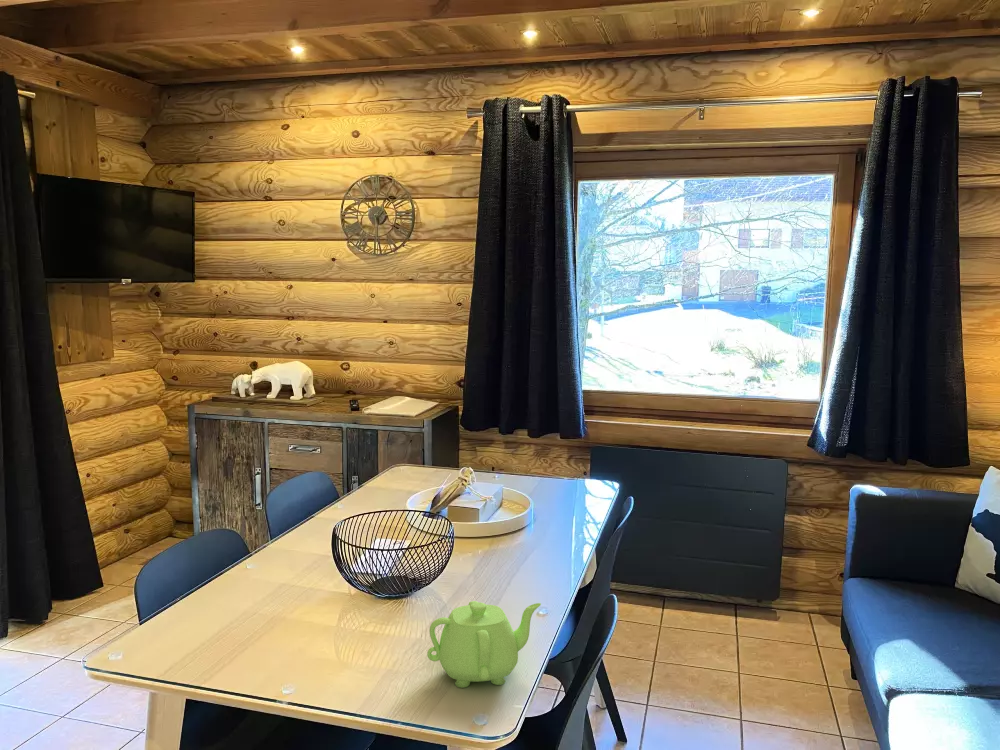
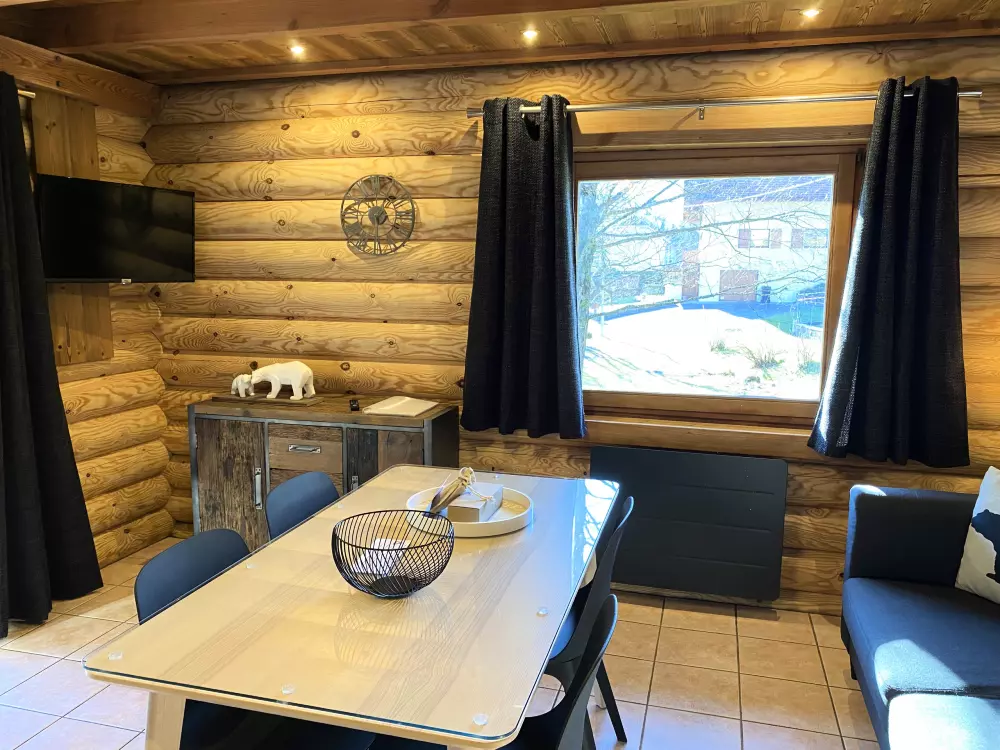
- teapot [426,600,542,689]
